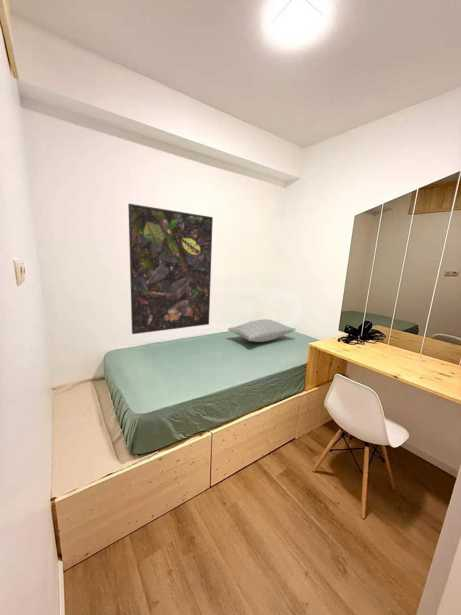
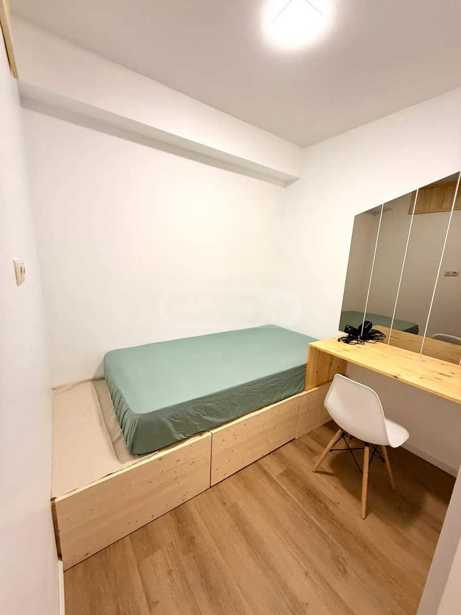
- pillow [227,318,297,343]
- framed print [127,203,214,335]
